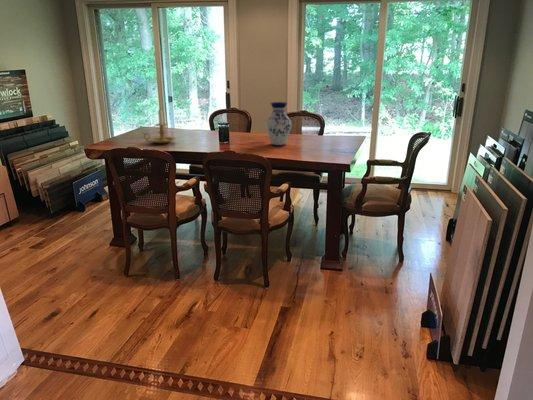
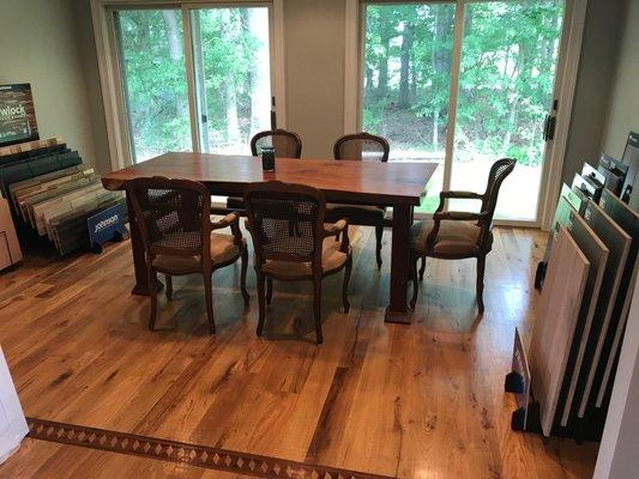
- vase [265,101,293,147]
- candle holder [143,109,177,144]
